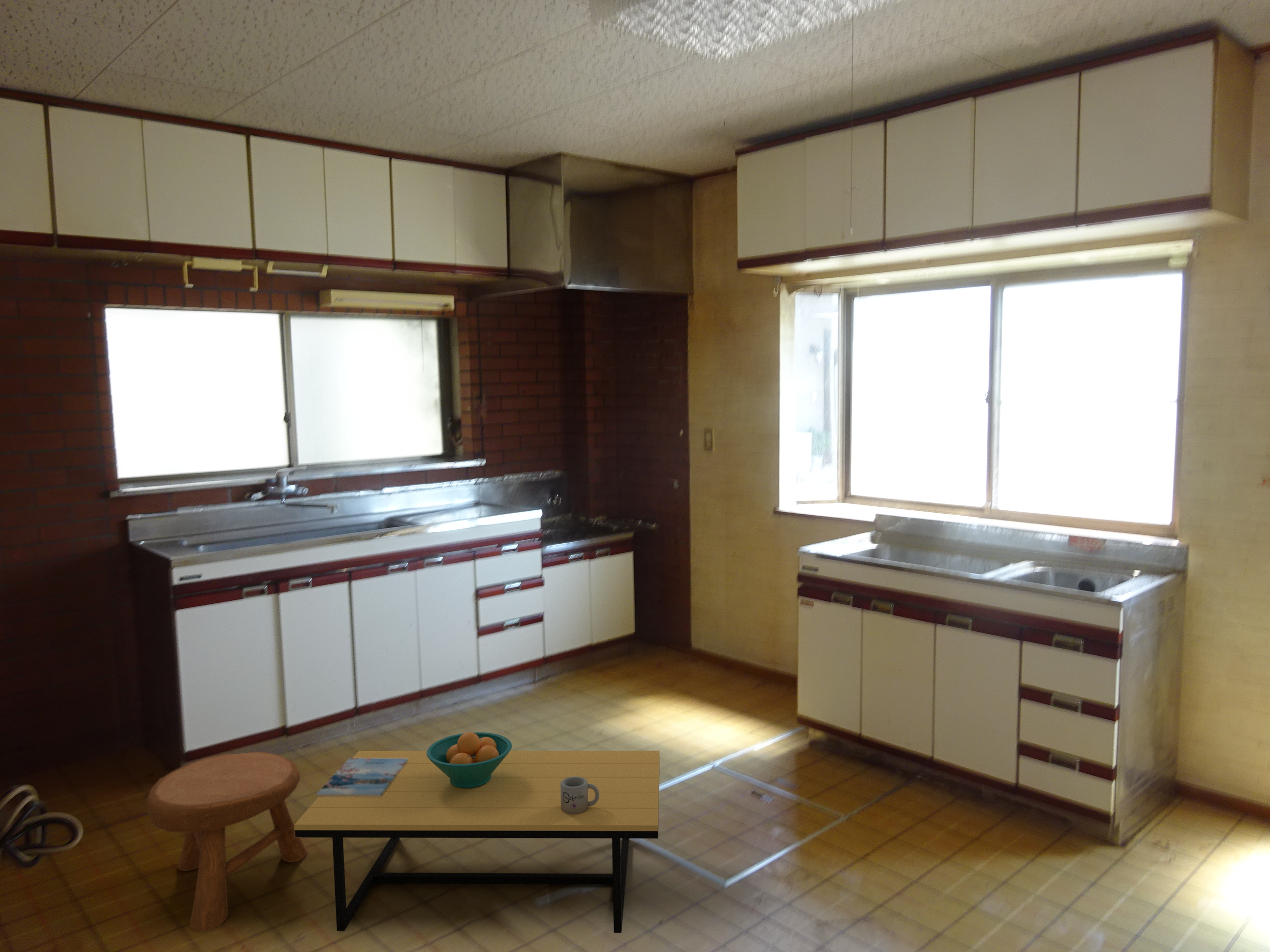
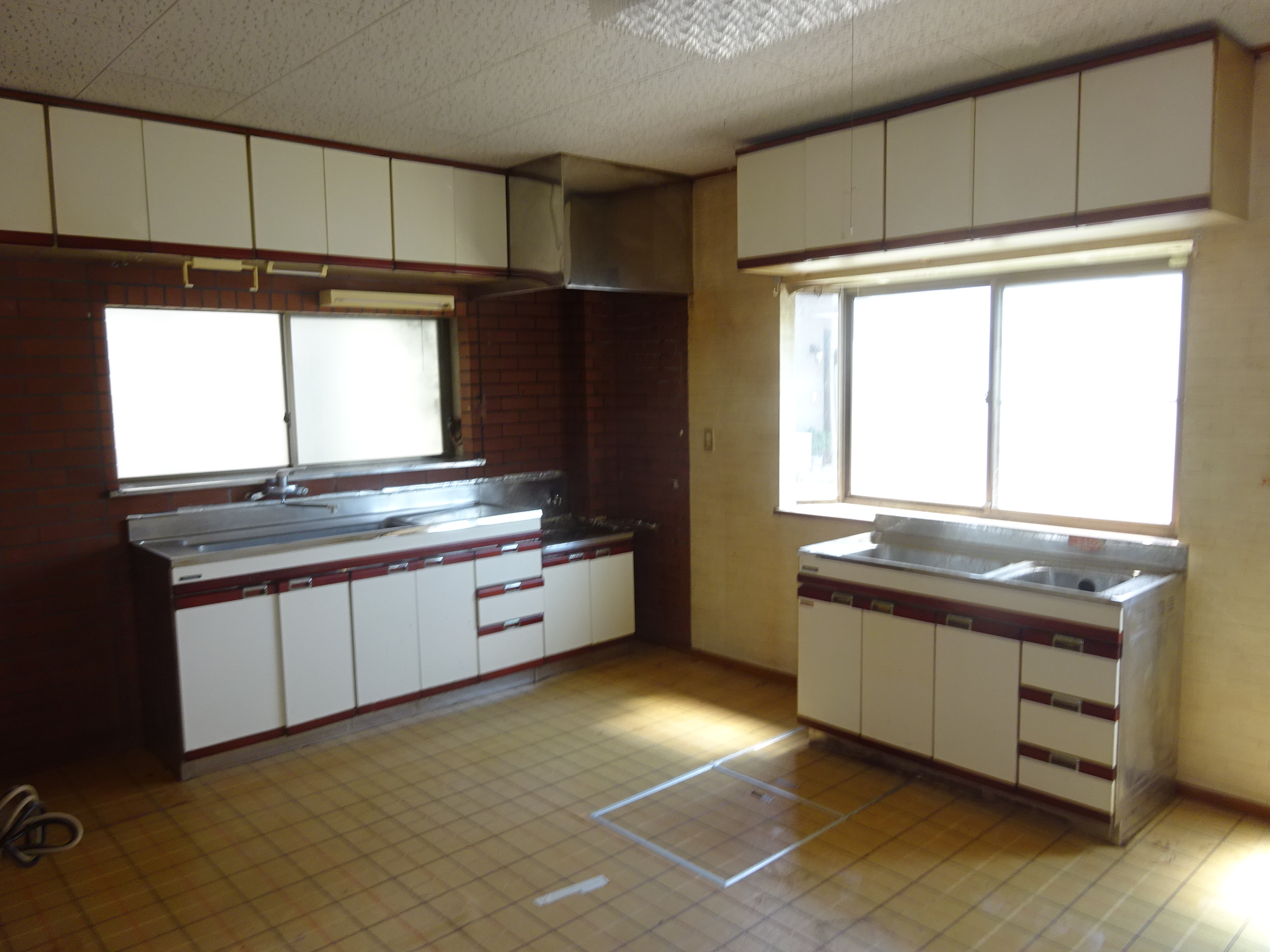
- stool [147,751,308,931]
- fruit bowl [427,732,513,788]
- mug [561,776,599,814]
- magazine [316,758,408,796]
- coffee table [294,750,660,933]
